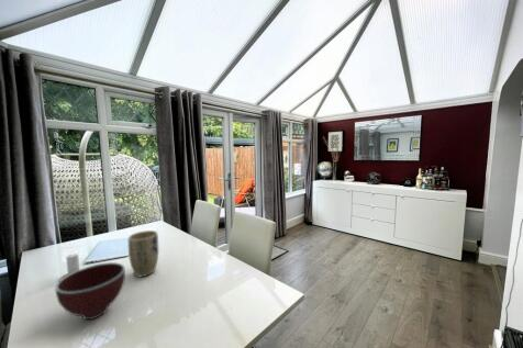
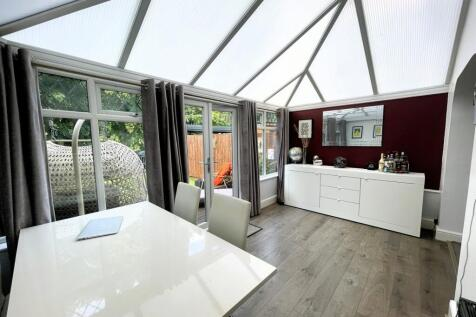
- candle [59,246,80,281]
- bowl [54,261,126,321]
- plant pot [127,229,159,278]
